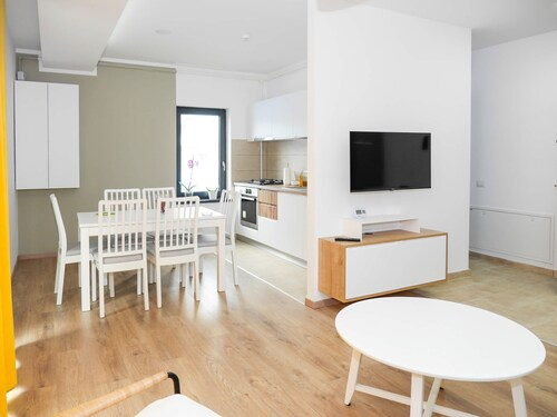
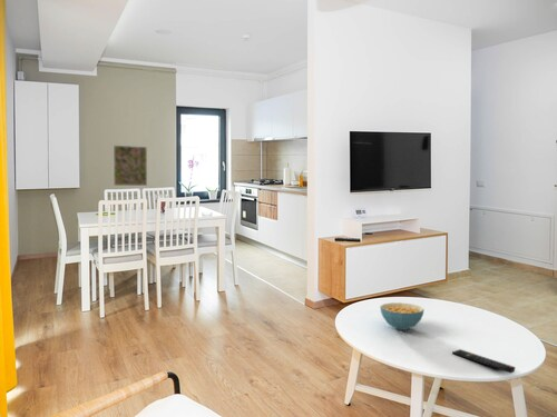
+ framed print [113,145,148,187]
+ remote control [451,348,516,374]
+ cereal bowl [379,301,426,331]
